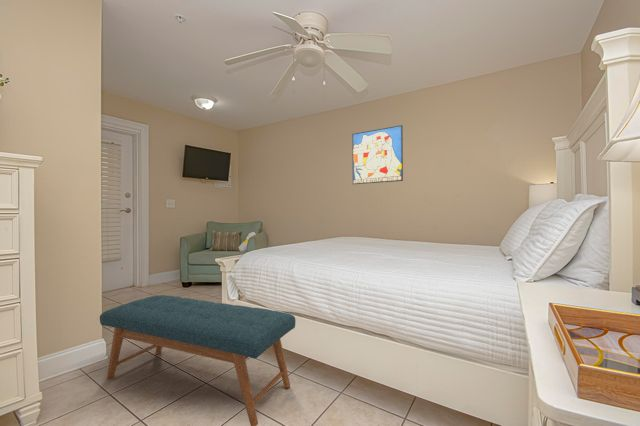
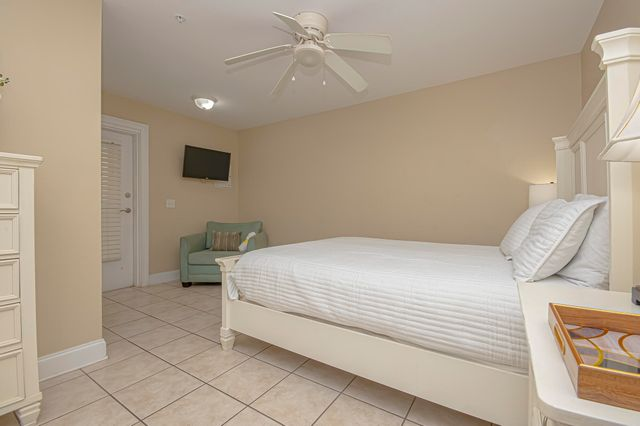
- bench [99,294,297,426]
- wall art [351,124,404,185]
